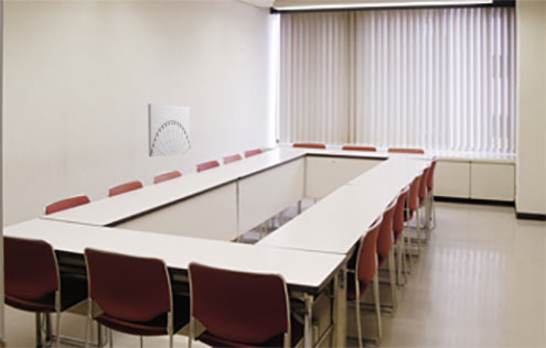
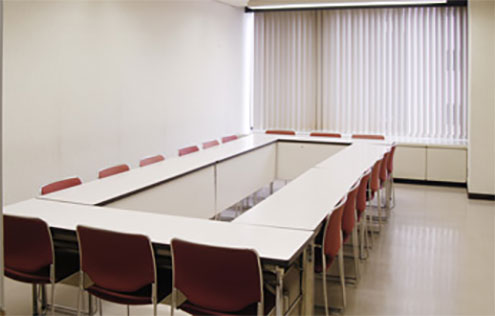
- wall art [147,102,191,157]
